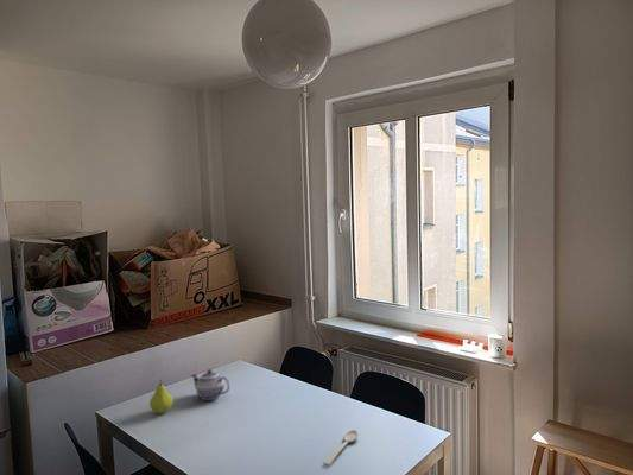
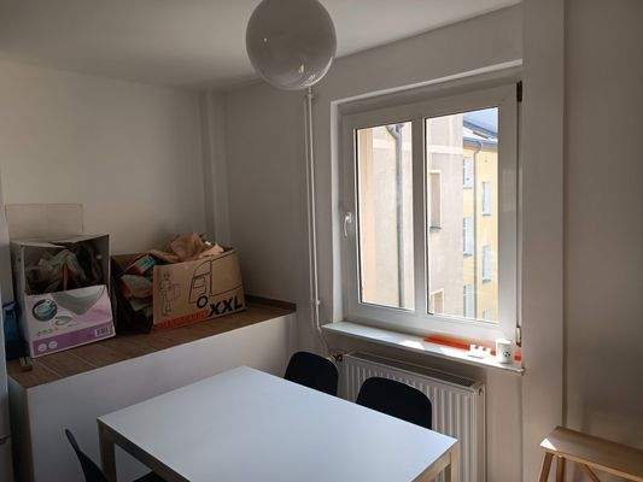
- spoon [322,429,360,467]
- fruit [148,379,175,414]
- teapot [190,368,232,401]
